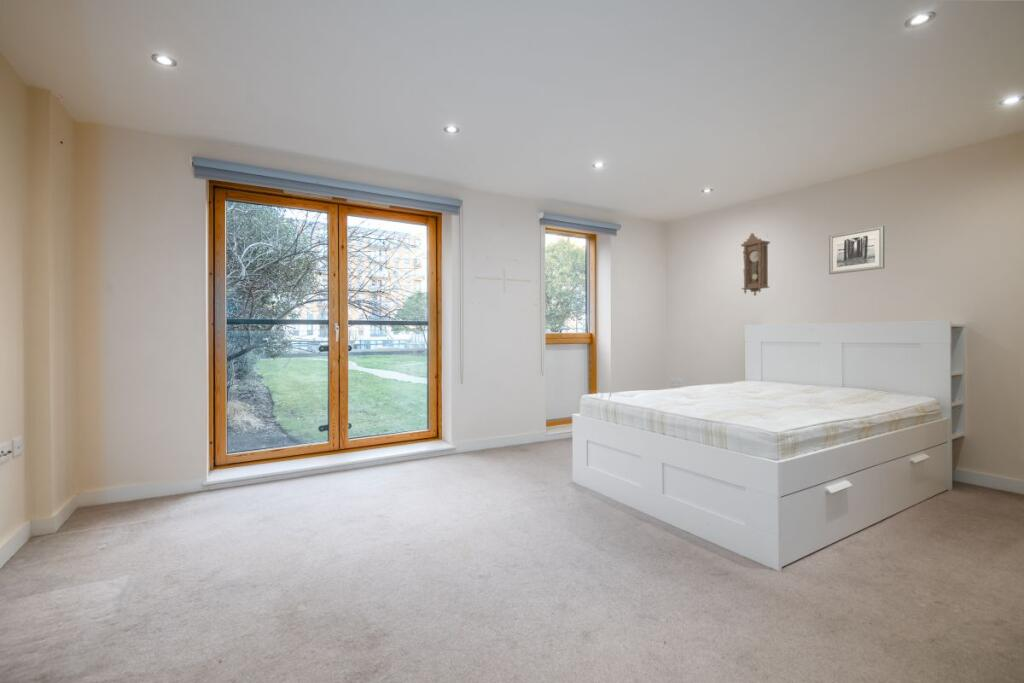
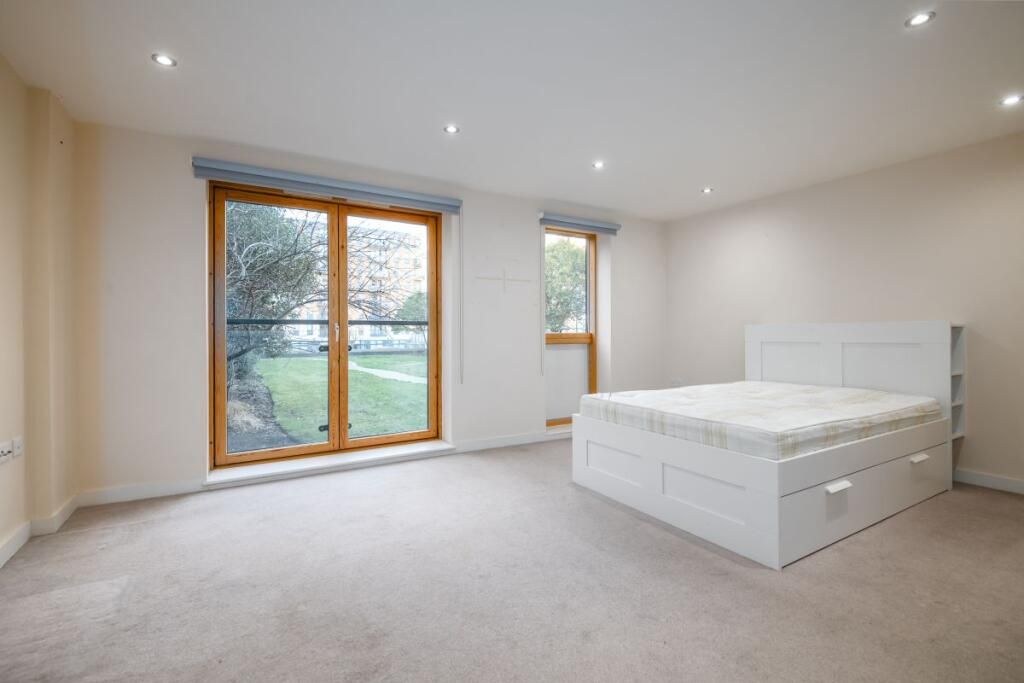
- pendulum clock [740,232,771,297]
- wall art [828,225,885,275]
